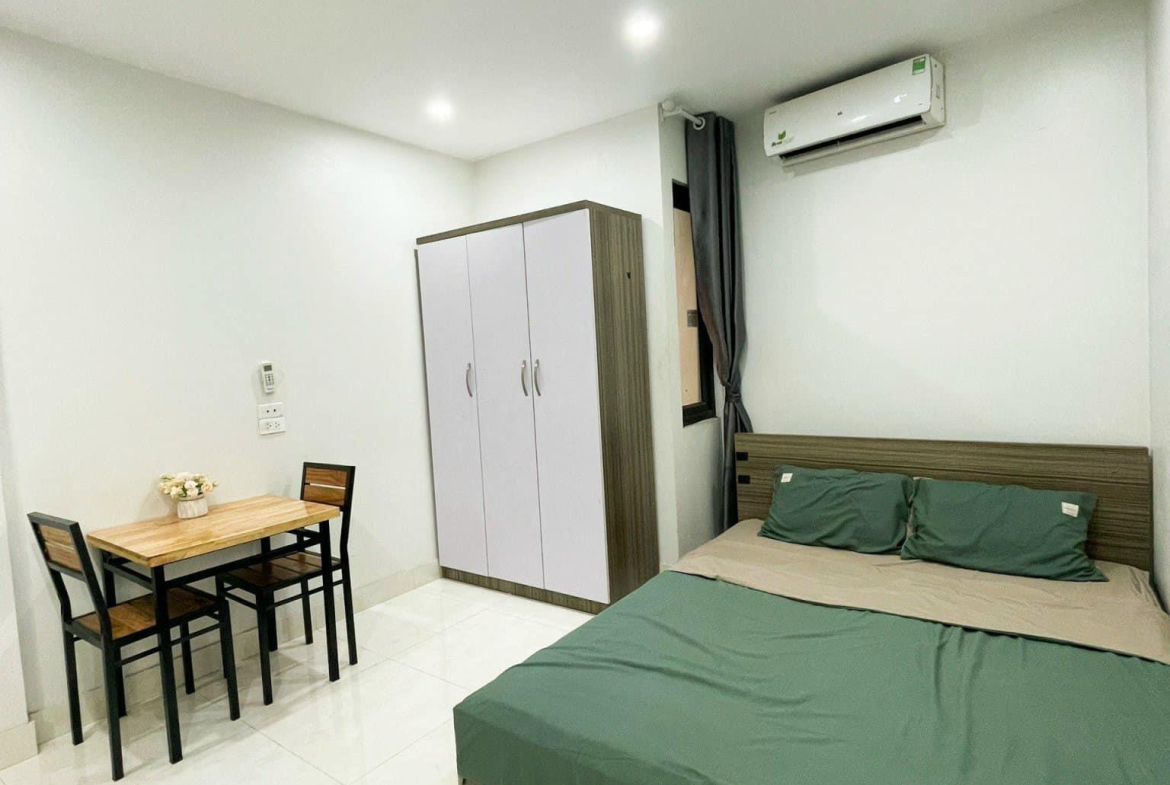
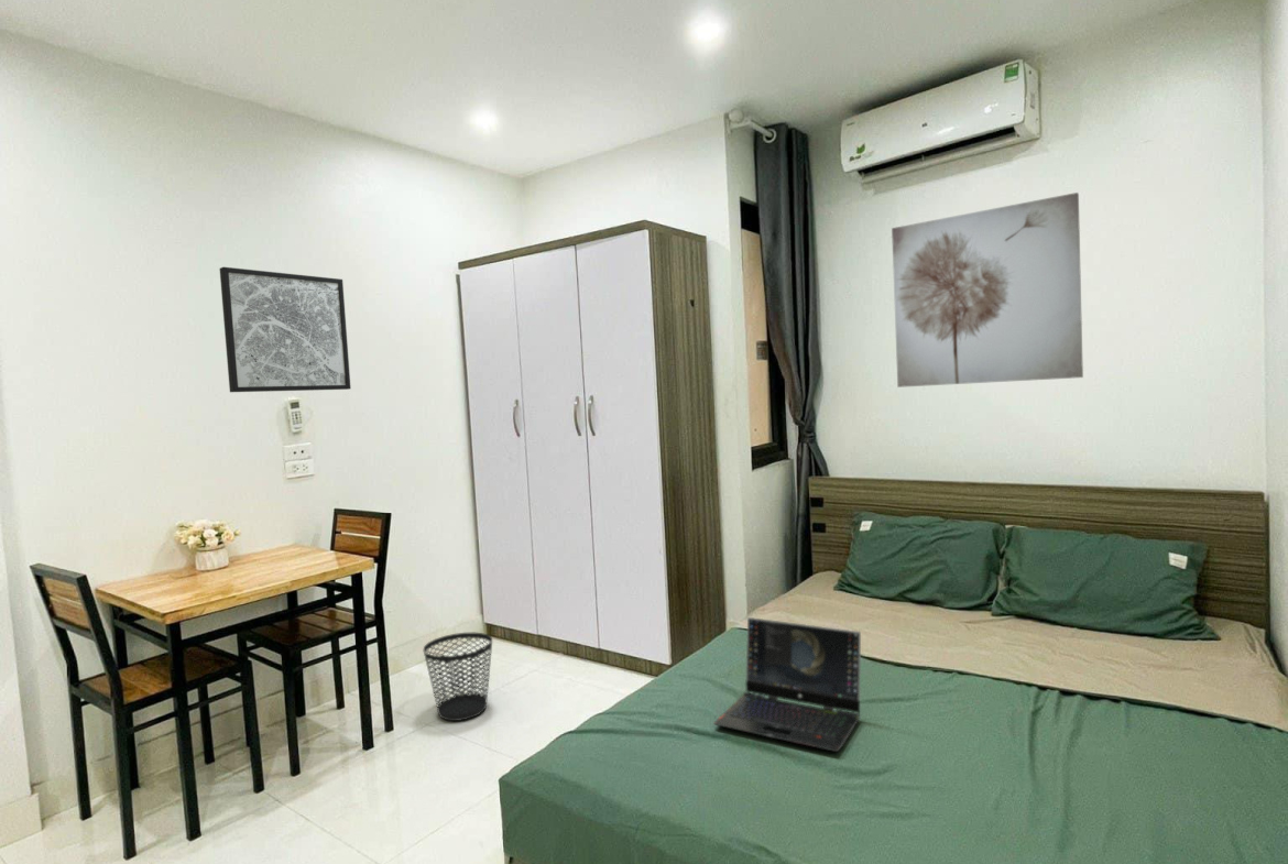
+ wastebasket [423,632,493,722]
+ laptop computer [713,616,862,753]
+ wall art [891,192,1084,389]
+ wall art [219,266,352,393]
